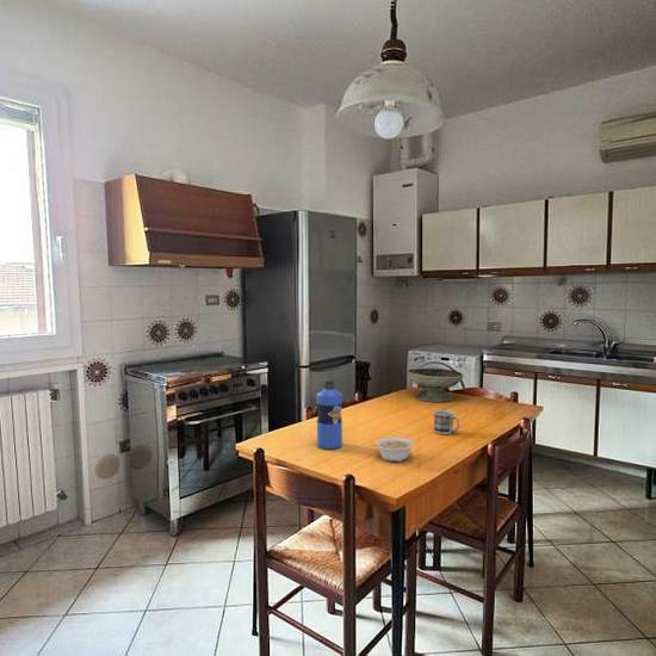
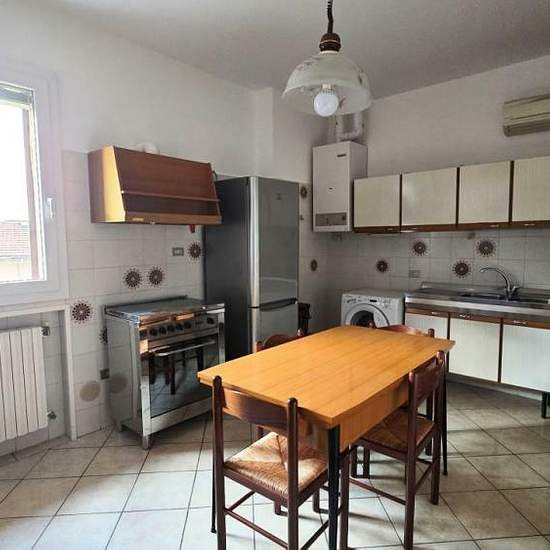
- legume [370,437,415,463]
- cup [433,409,460,435]
- decorative bowl [407,367,464,403]
- water bottle [315,376,344,451]
